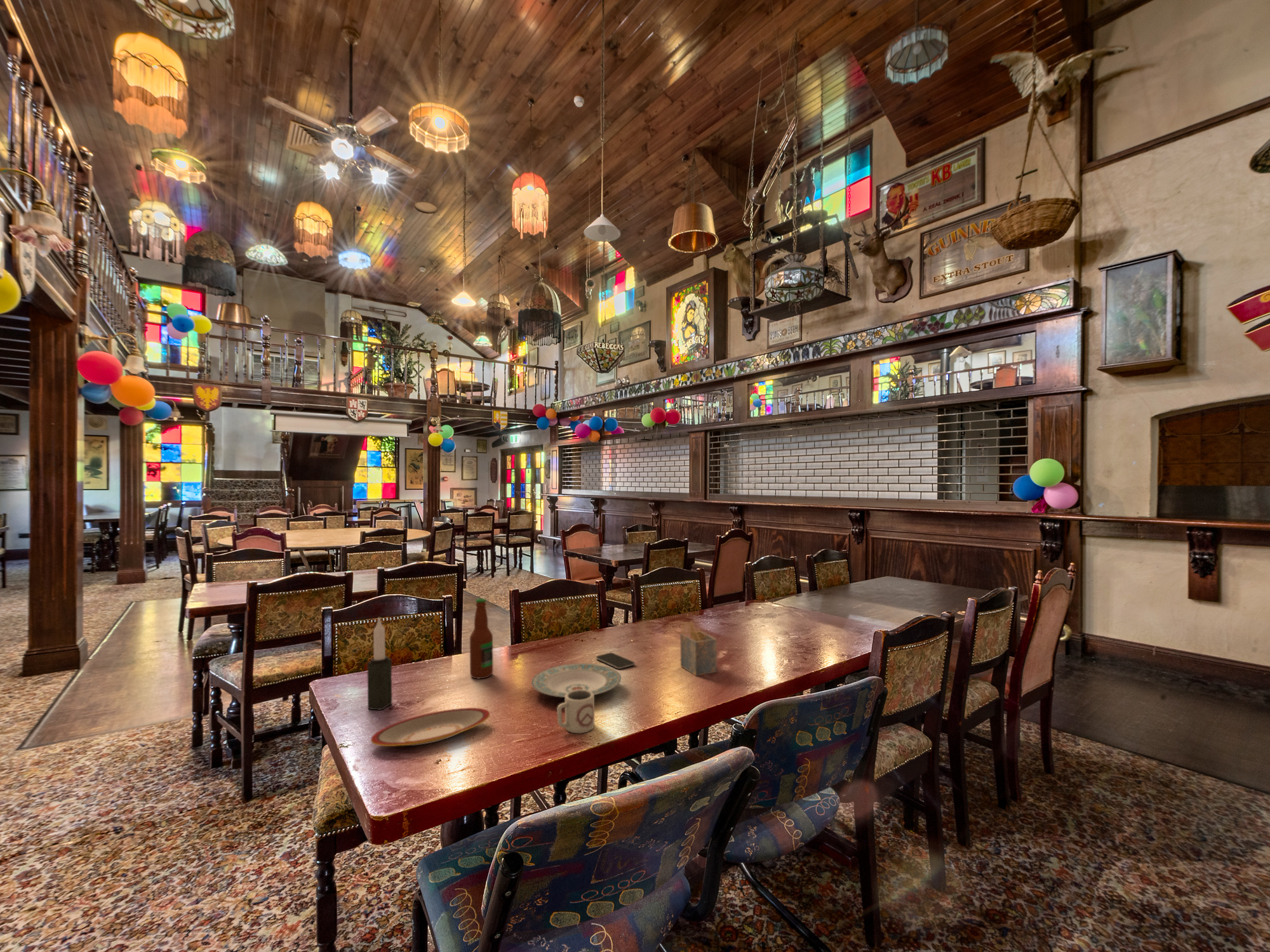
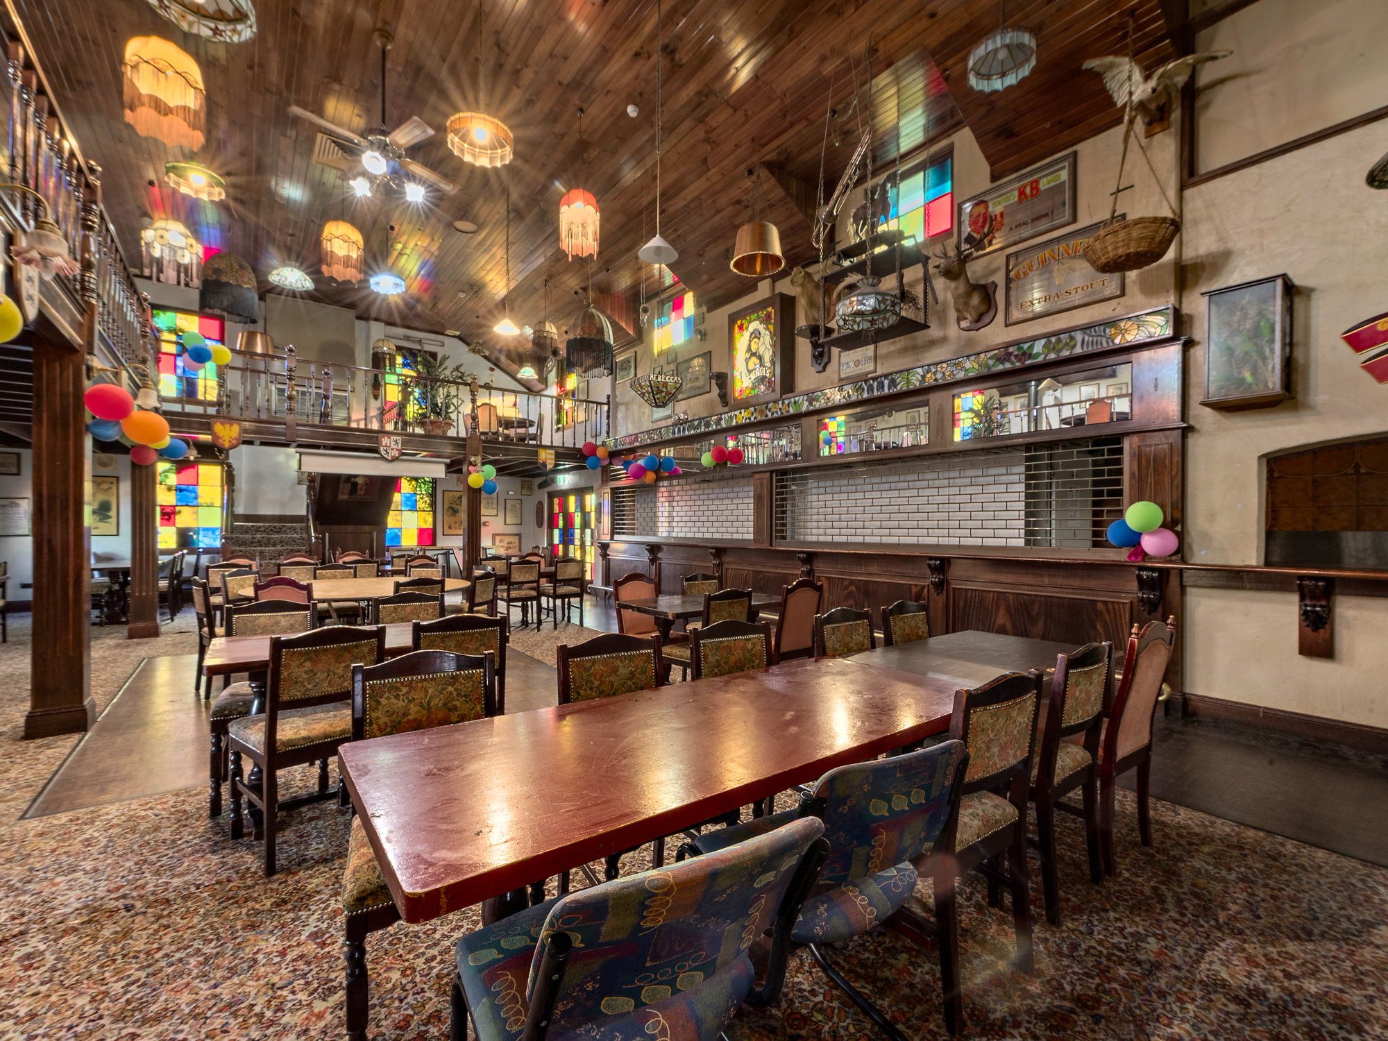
- plate [531,663,622,698]
- napkin holder [679,621,718,677]
- smartphone [596,652,636,670]
- bottle [469,598,493,679]
- cup [556,689,595,734]
- candle [366,617,392,711]
- plate [370,707,490,747]
